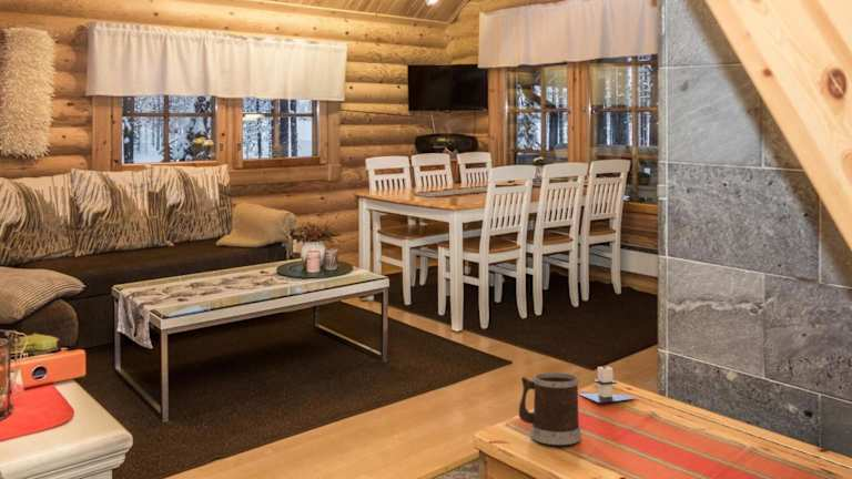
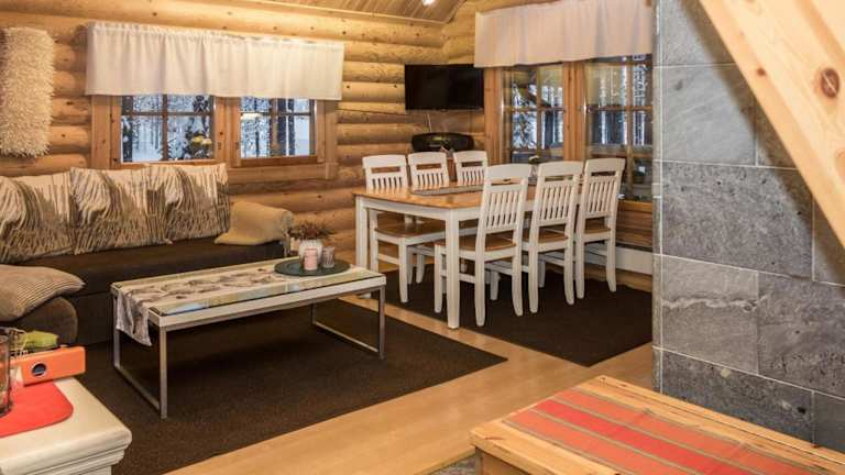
- mug [518,371,582,446]
- architectural model [578,366,637,404]
